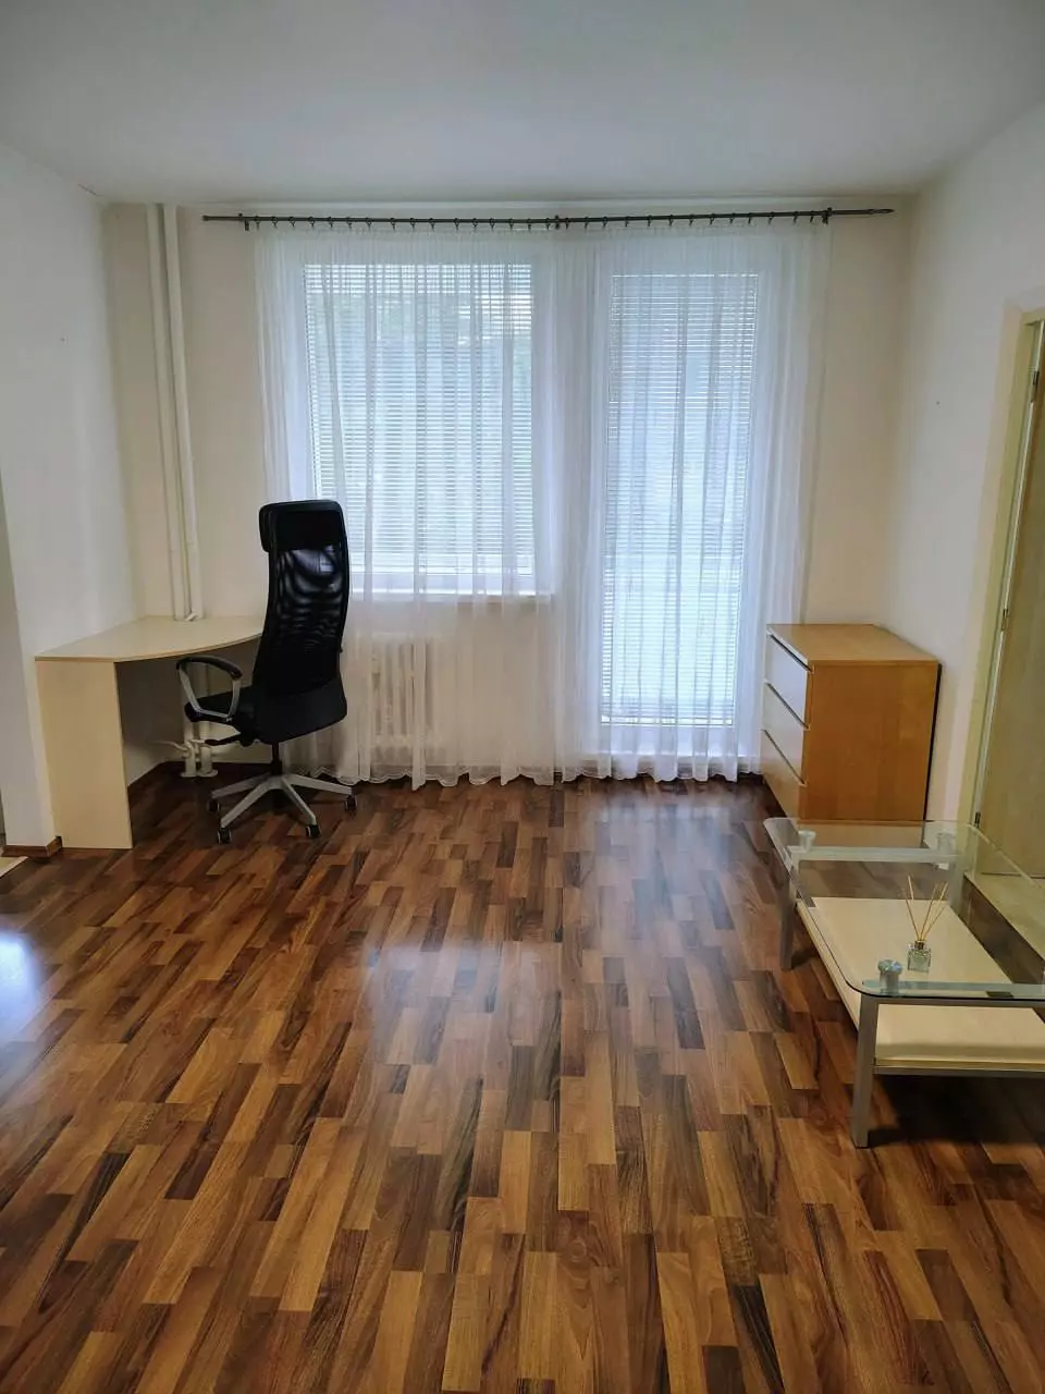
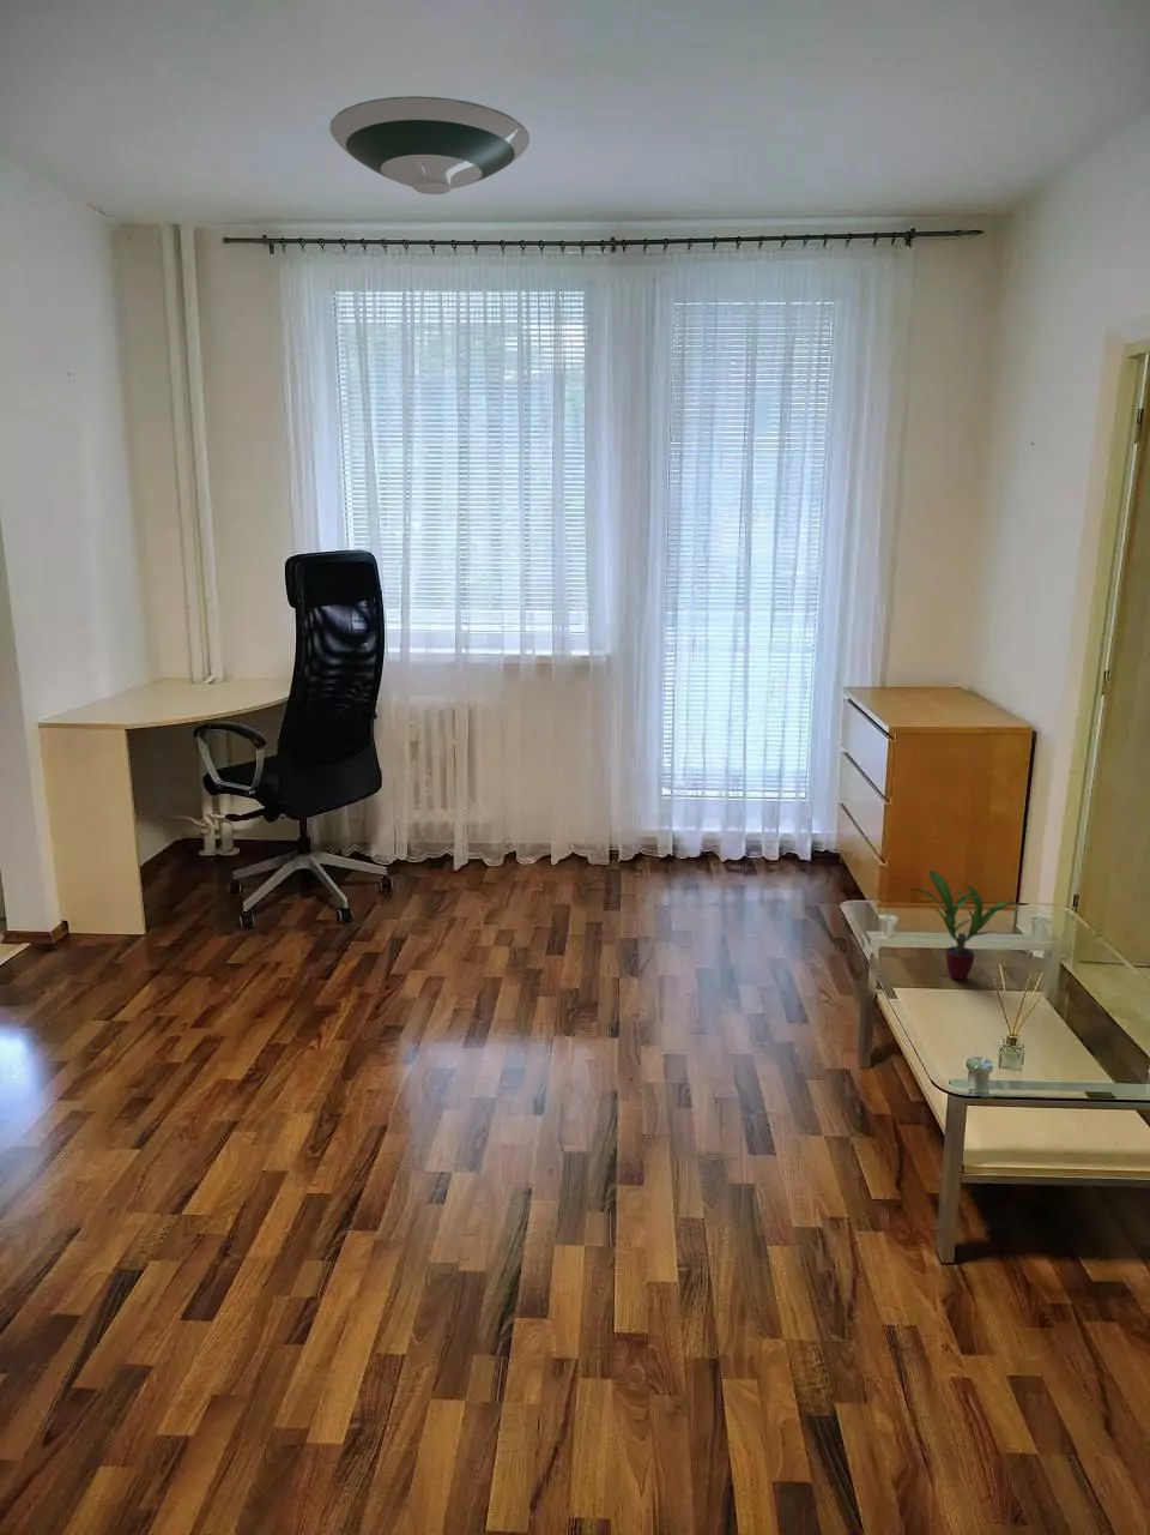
+ potted plant [910,869,1016,981]
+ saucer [329,94,530,196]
